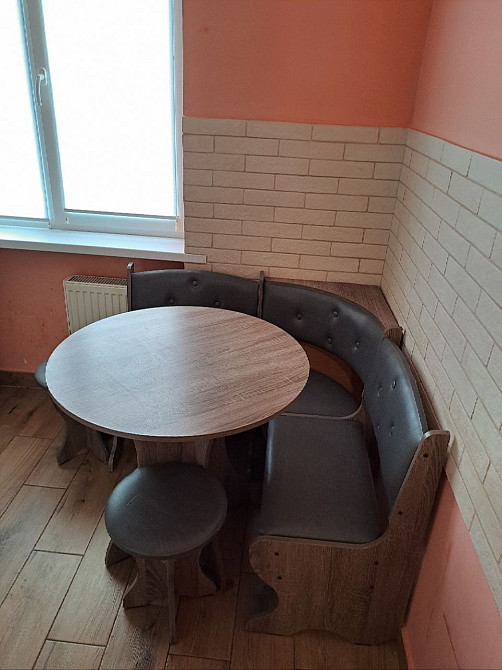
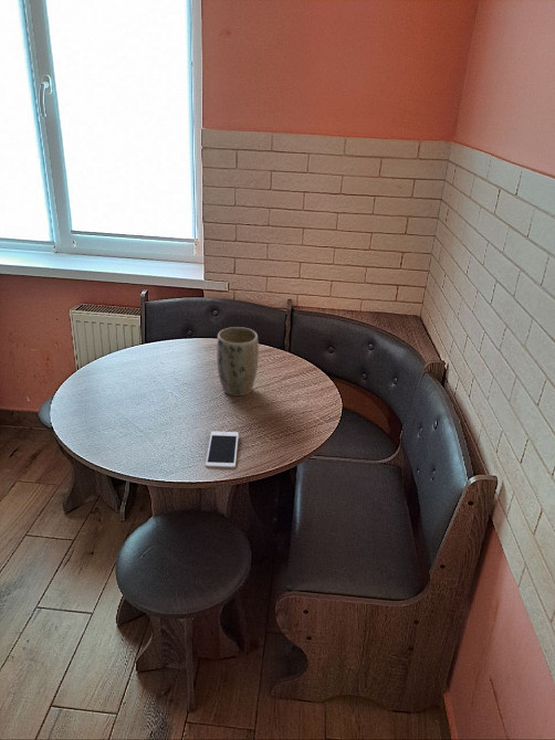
+ cell phone [205,431,240,469]
+ plant pot [216,326,260,398]
